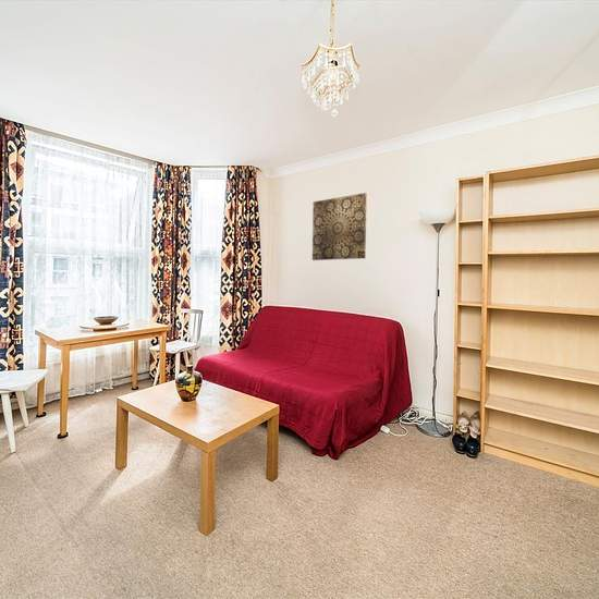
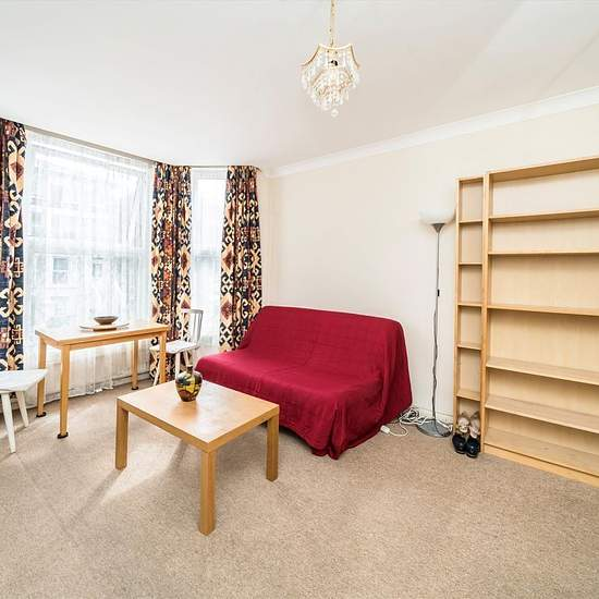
- wall art [311,192,368,261]
